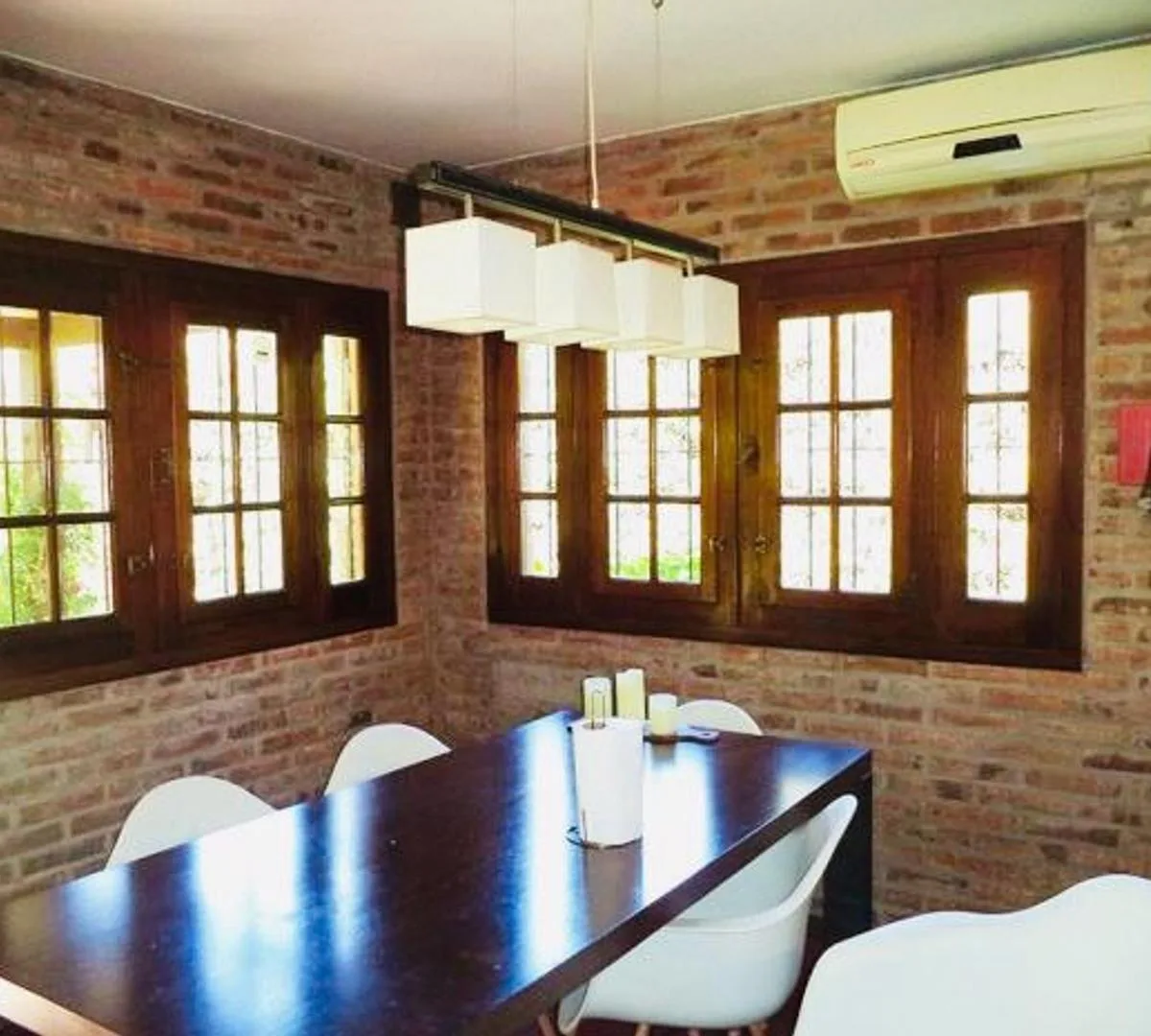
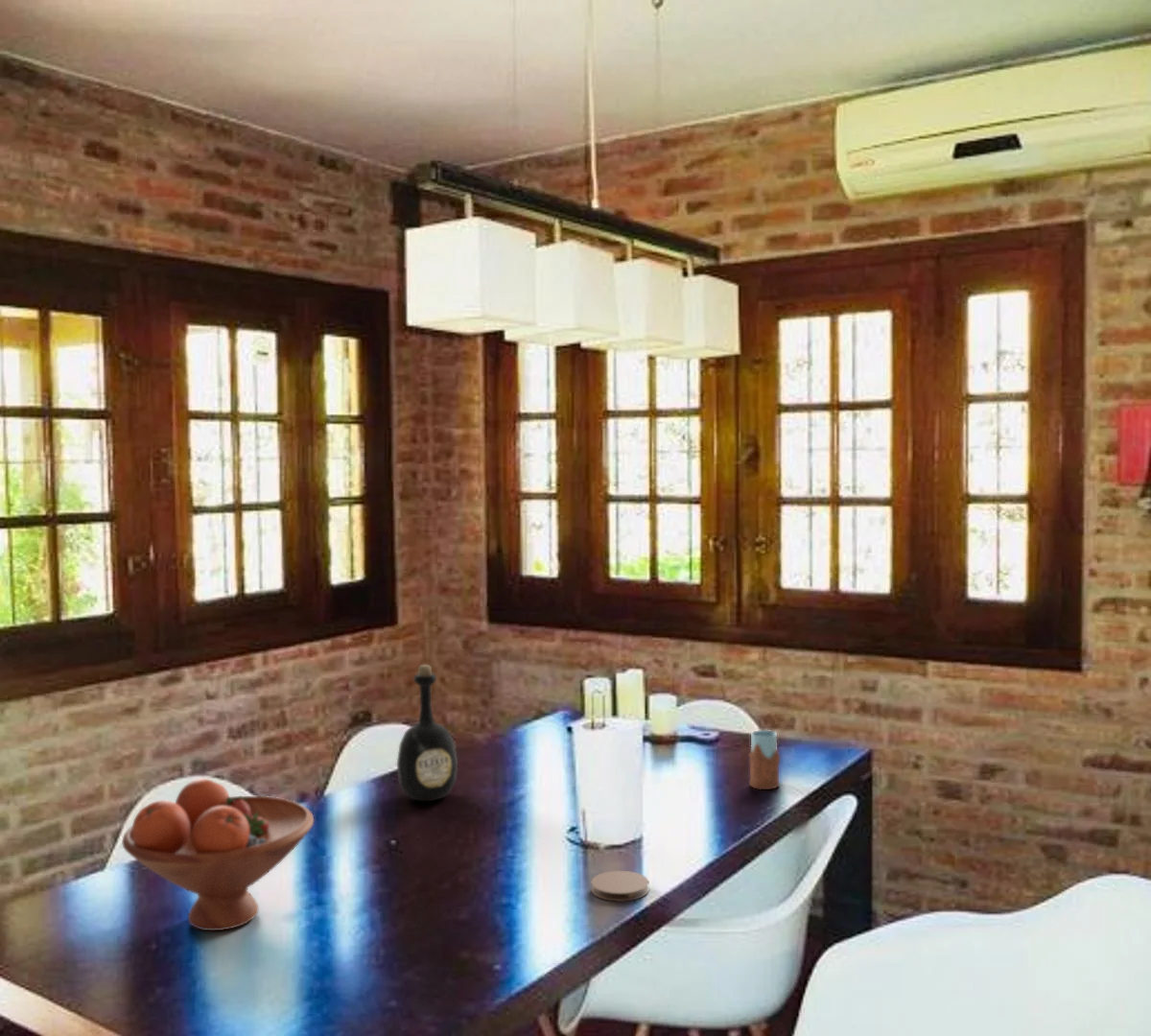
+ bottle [396,664,458,802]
+ coaster [590,870,650,903]
+ fruit bowl [121,777,315,931]
+ drinking glass [748,729,781,790]
